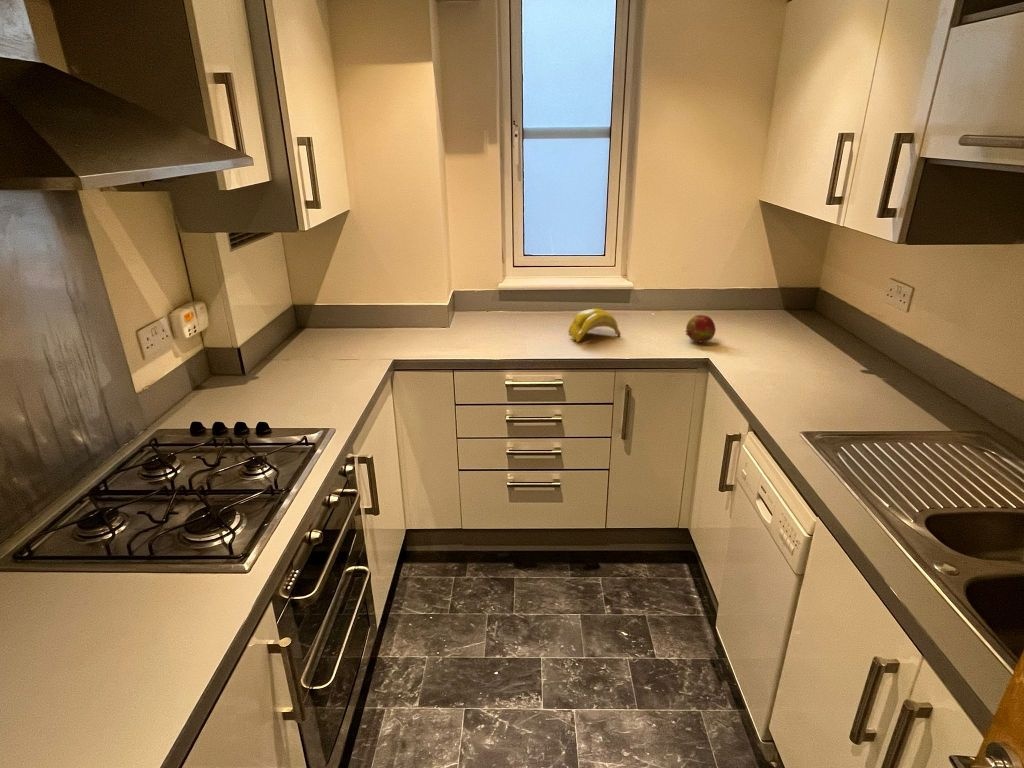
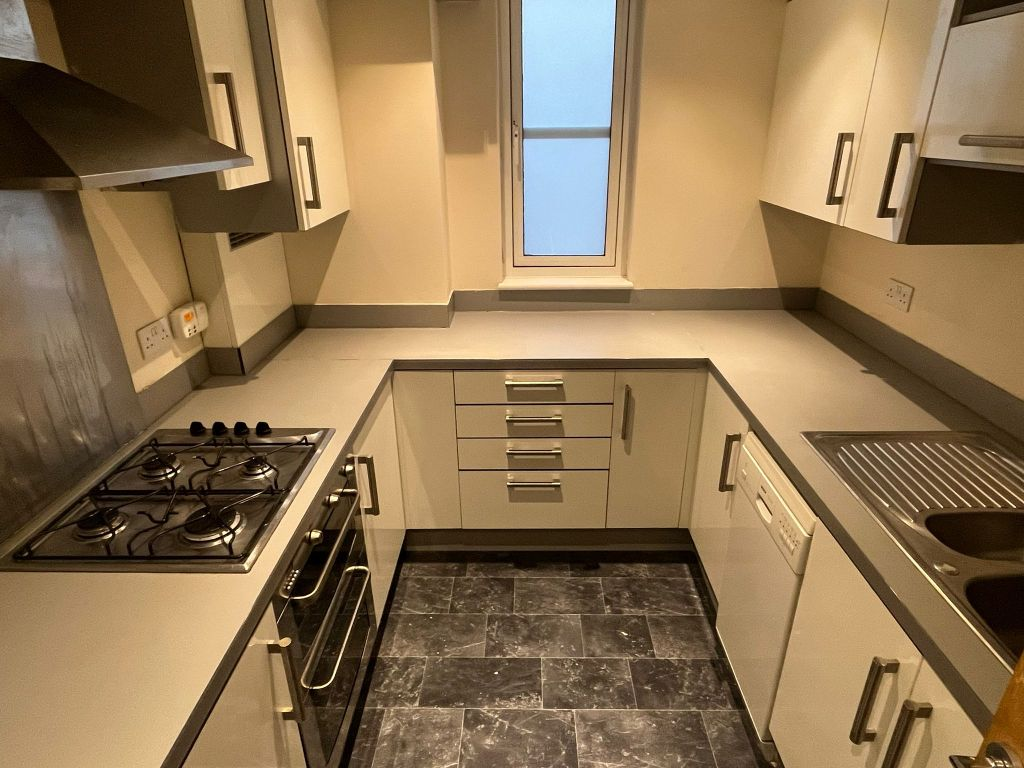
- banana [568,307,622,343]
- fruit [684,314,717,344]
